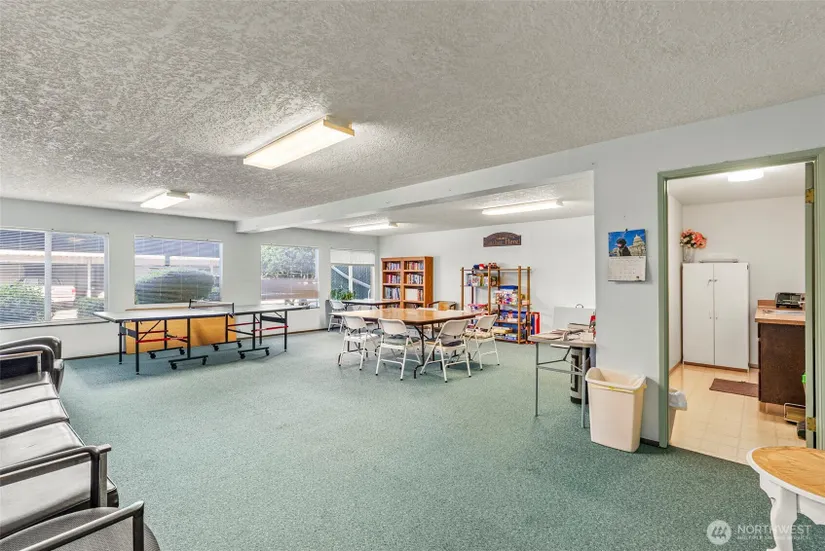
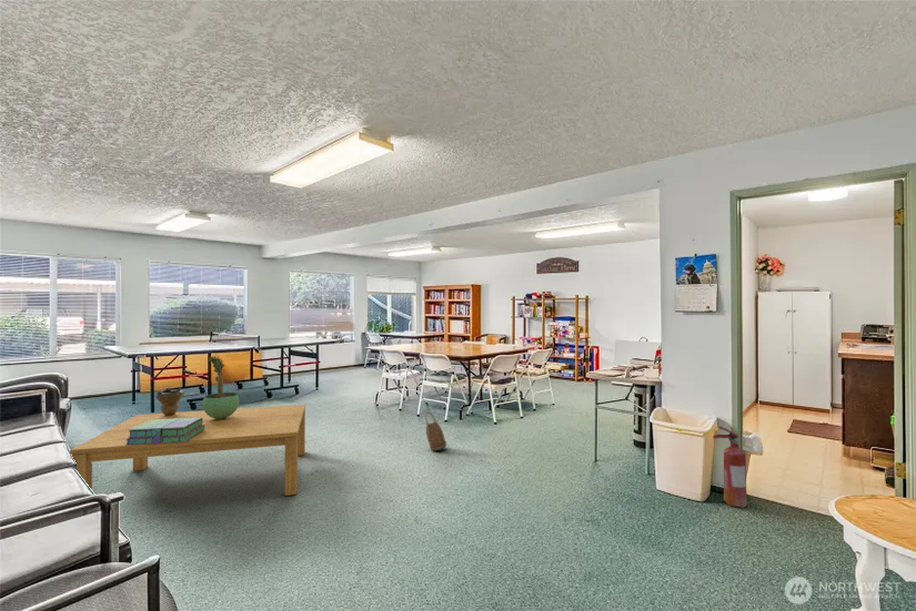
+ fire extinguisher [712,425,748,509]
+ decorative bowl [154,387,185,416]
+ stack of books [125,418,204,445]
+ basket [424,411,447,451]
+ coffee table [69,404,306,497]
+ potted plant [202,355,240,419]
